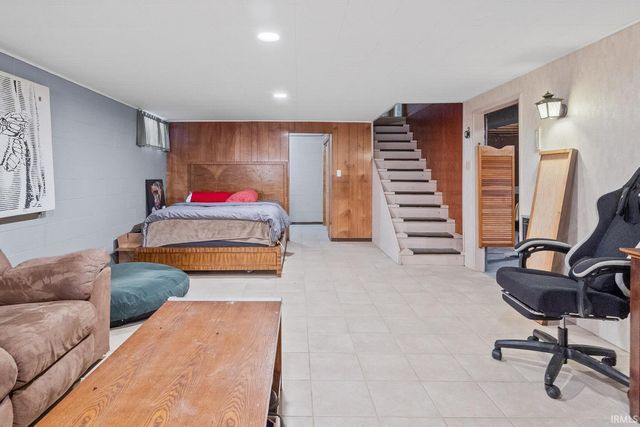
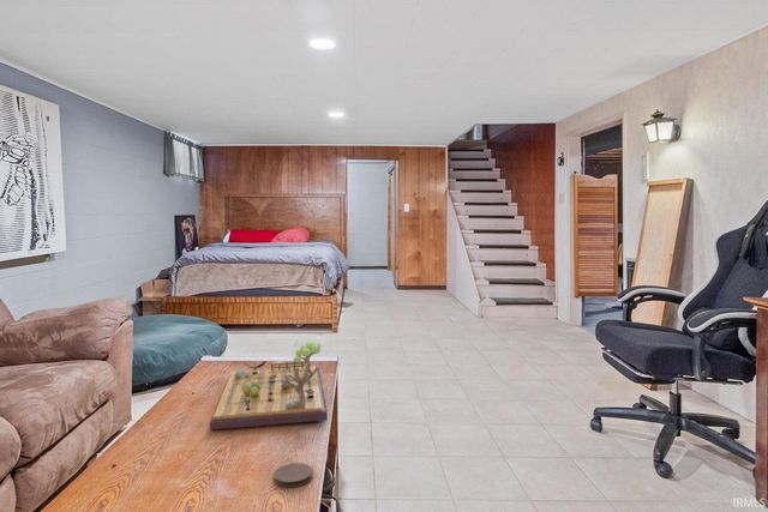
+ gameboard [209,341,329,430]
+ coaster [272,462,314,488]
